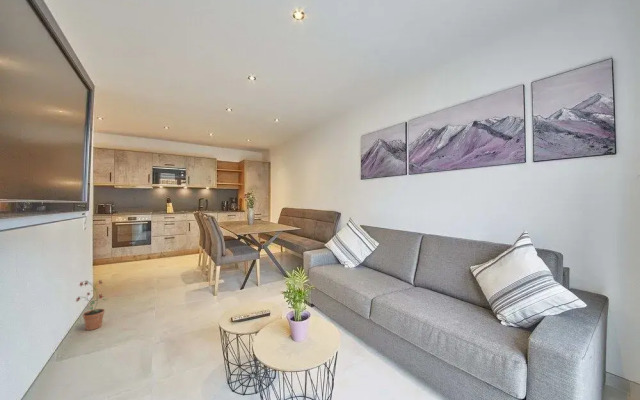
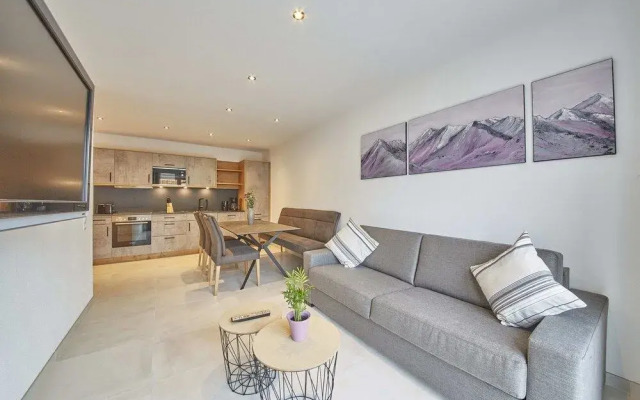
- potted plant [75,279,109,331]
